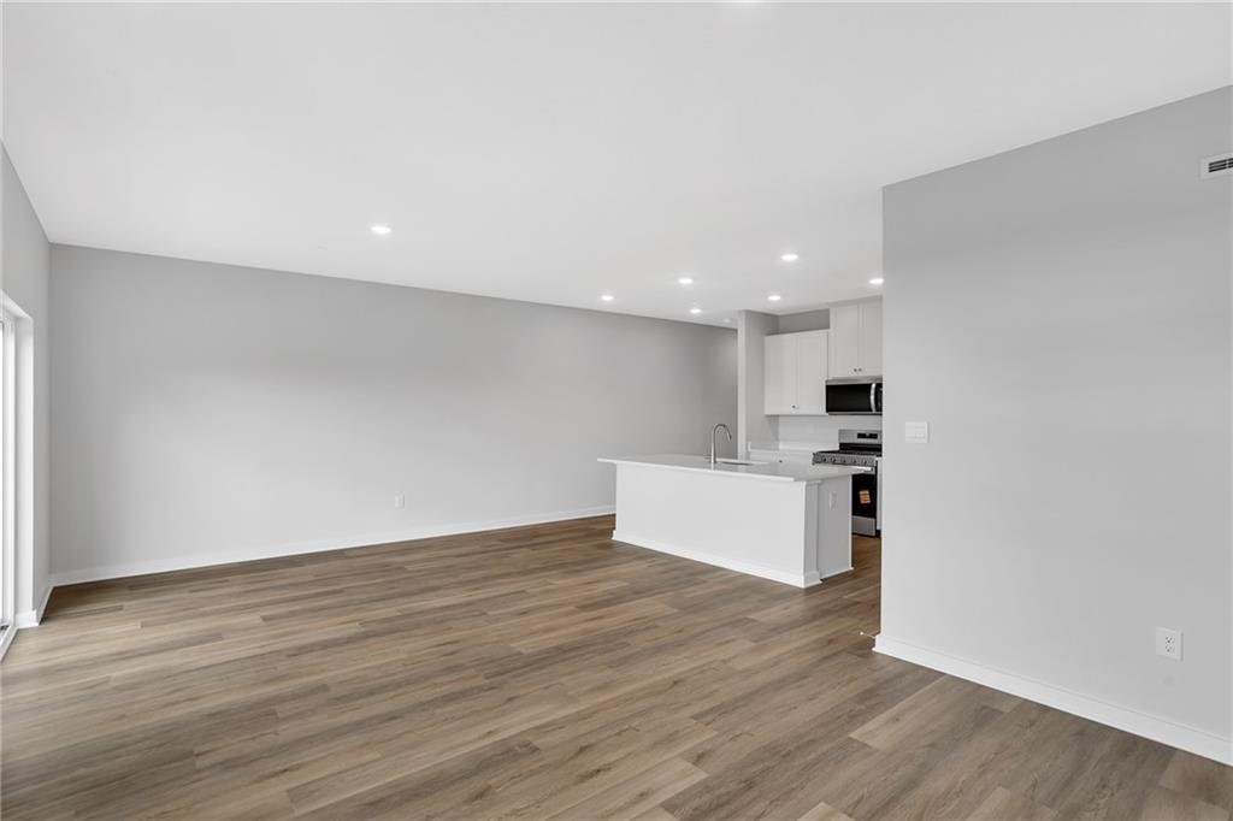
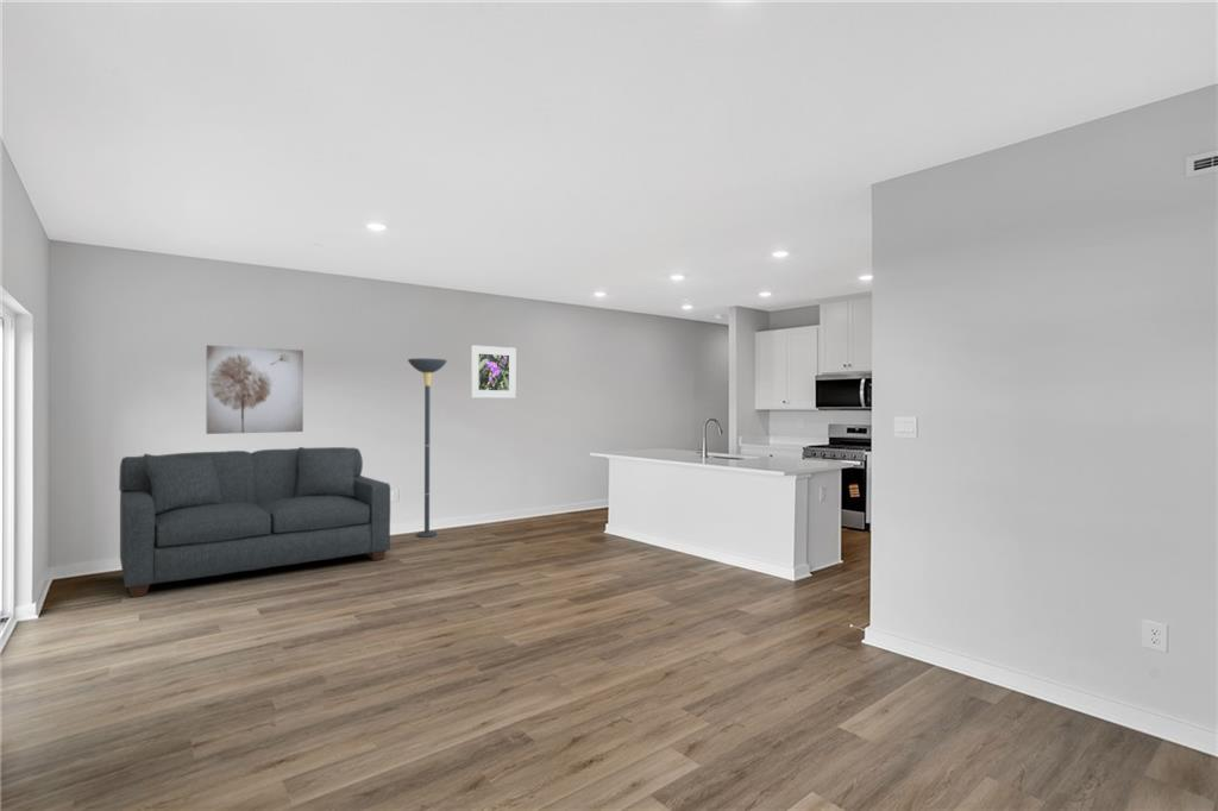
+ wall art [206,344,304,435]
+ sofa [118,446,391,599]
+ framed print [470,345,517,400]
+ floor lamp [407,357,448,539]
